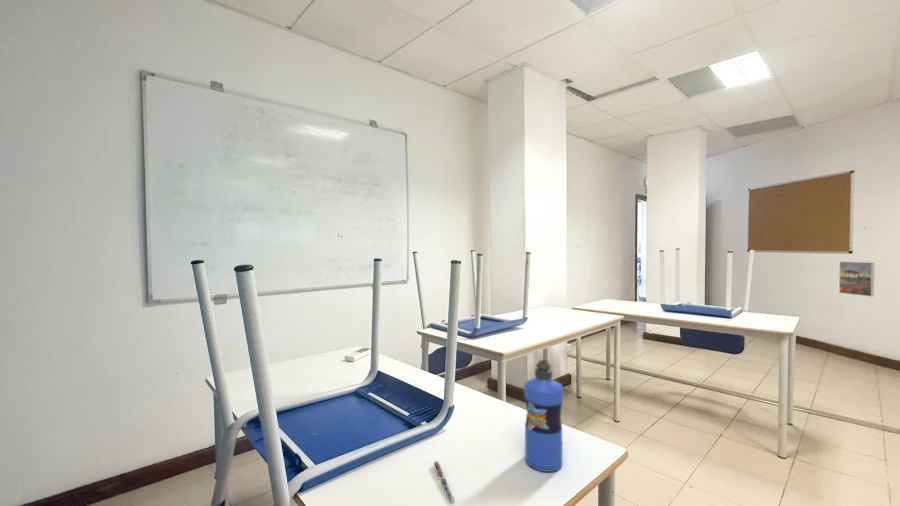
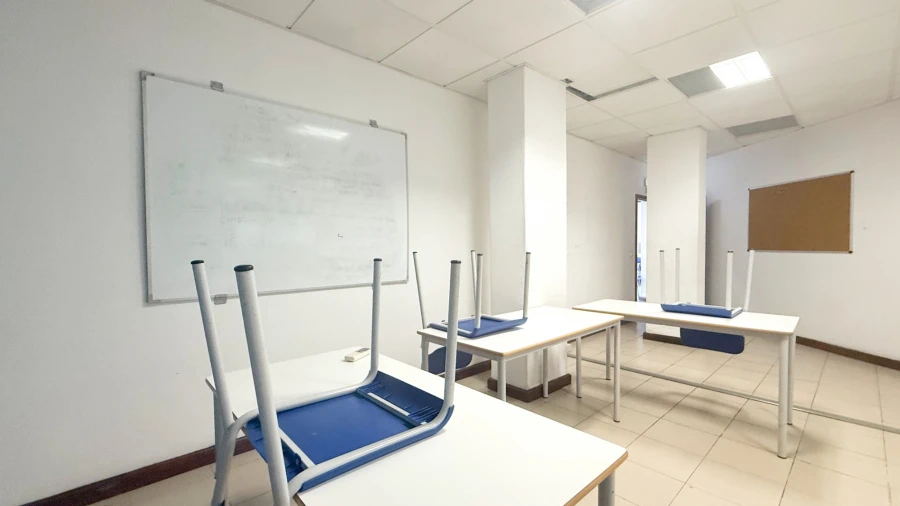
- water bottle [523,359,564,473]
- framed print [838,261,875,297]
- pen [432,460,456,504]
